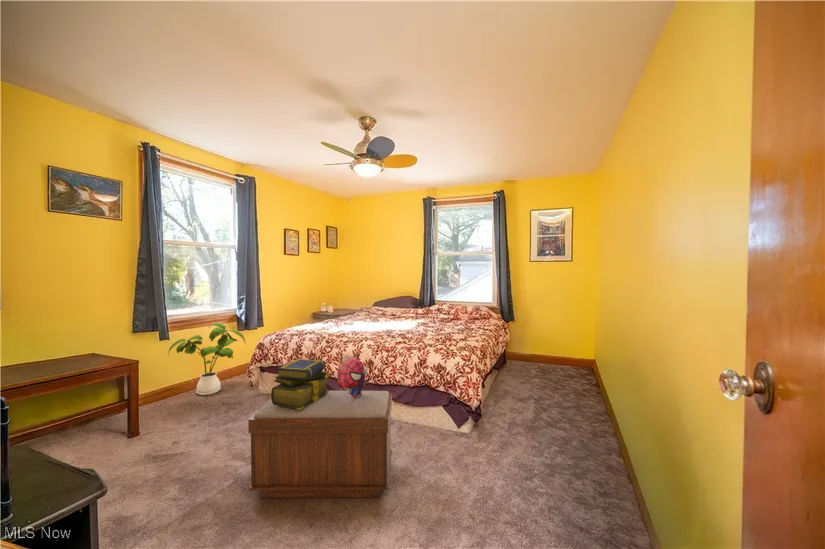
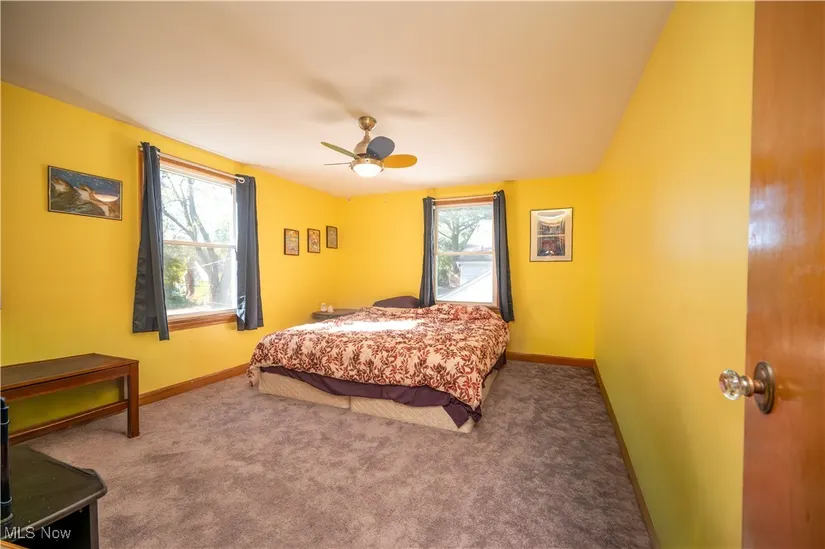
- house plant [167,322,247,396]
- stack of books [270,358,330,410]
- plush toy [336,354,367,399]
- bench [247,390,393,499]
